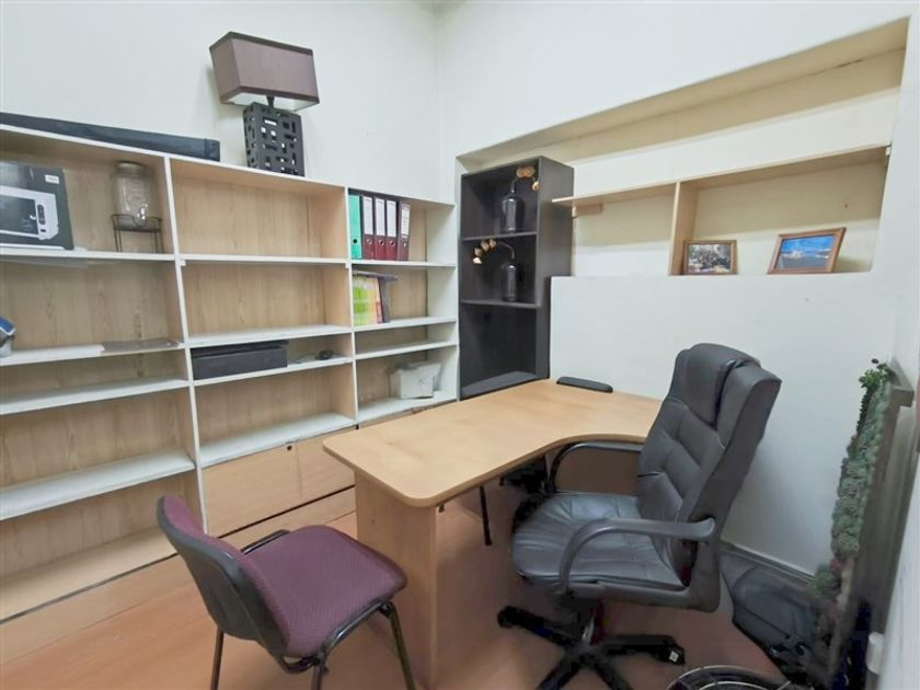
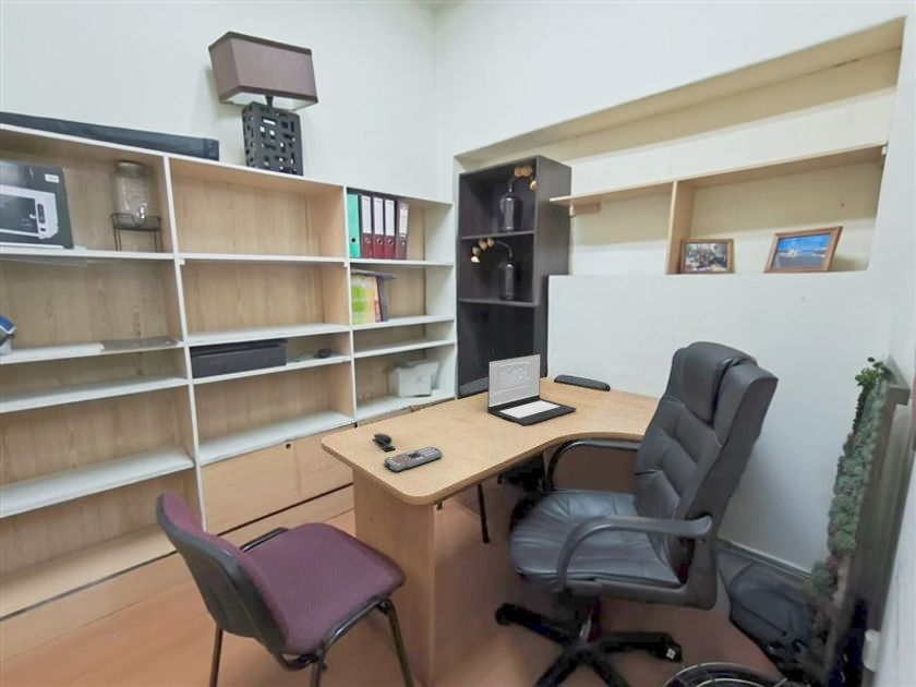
+ remote control [383,446,443,473]
+ laptop [486,352,578,427]
+ stapler [372,432,397,453]
